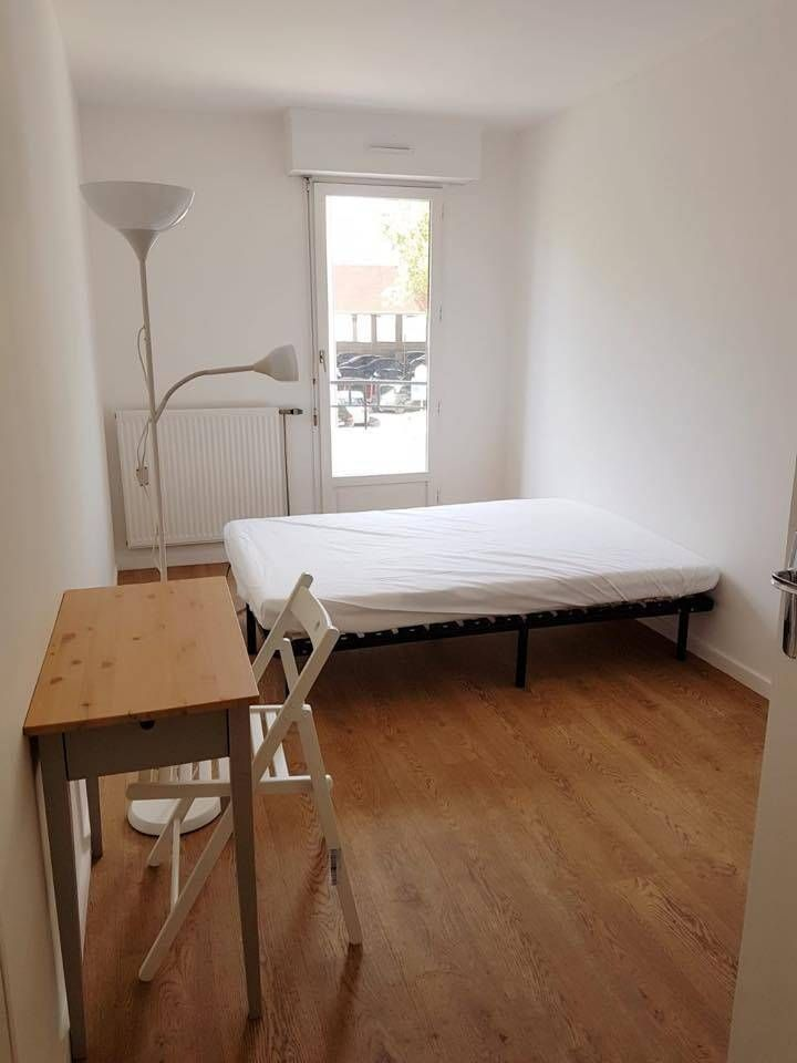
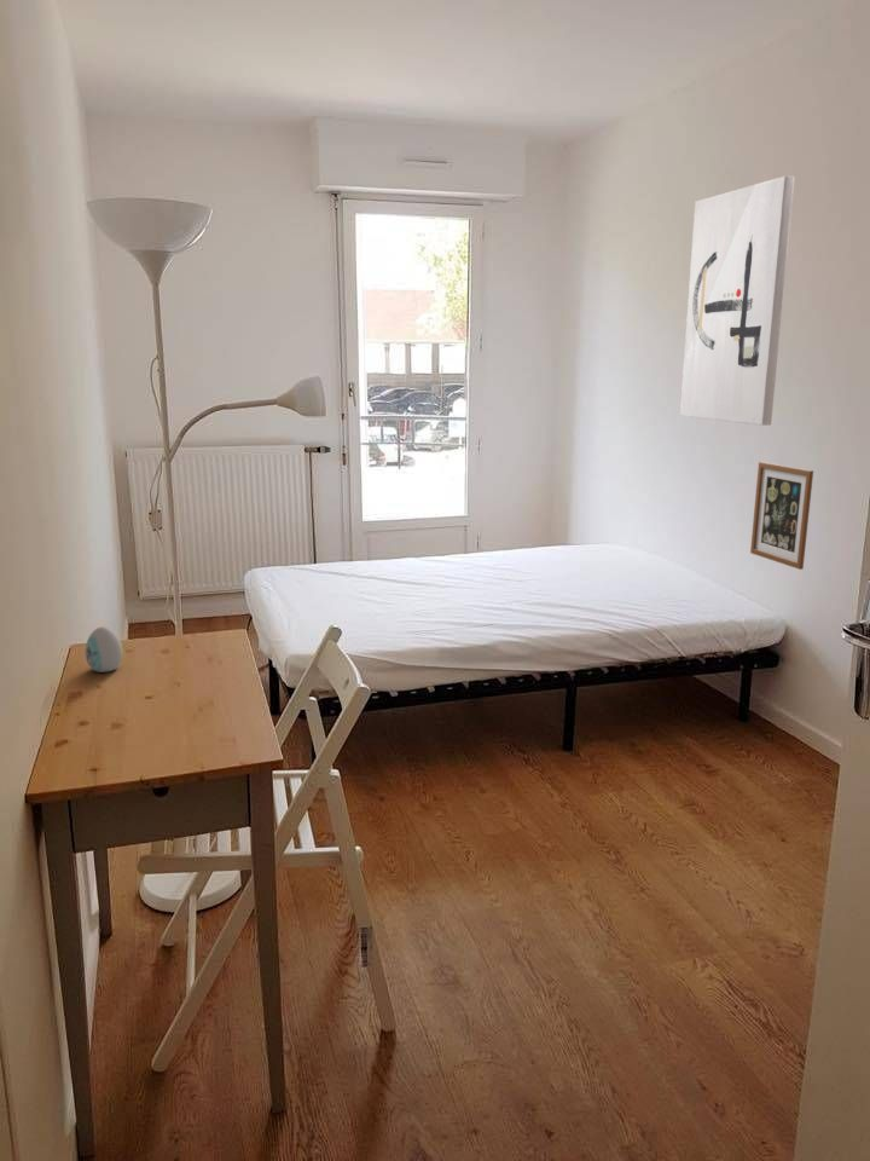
+ decorative egg [85,625,124,674]
+ wall art [749,461,814,571]
+ wall art [679,175,795,427]
